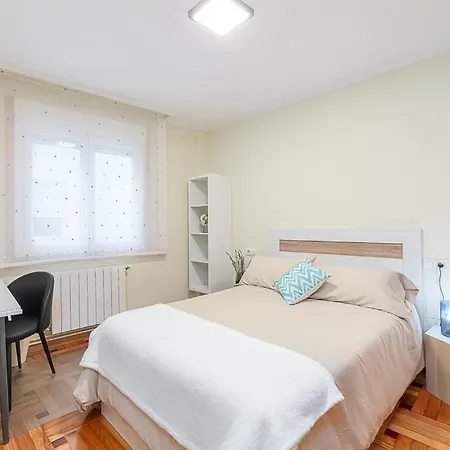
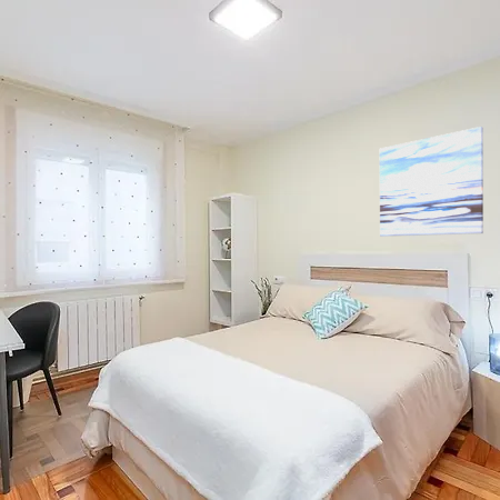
+ wall art [379,126,484,238]
